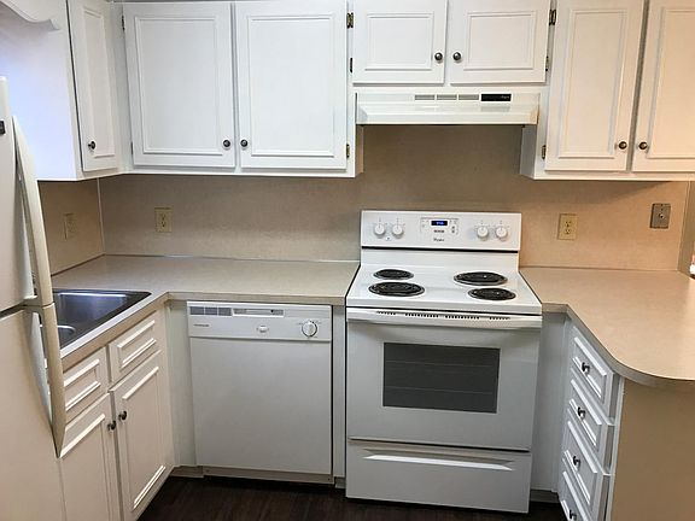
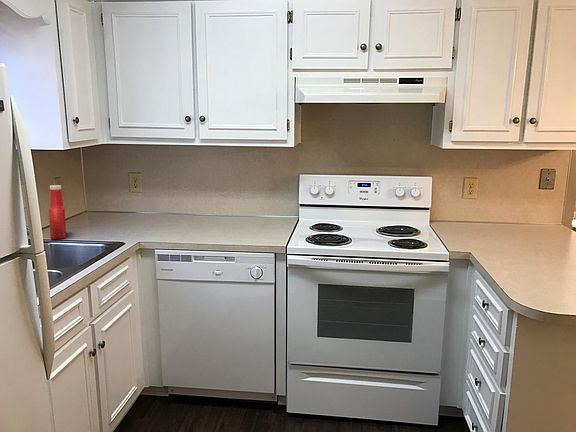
+ soap bottle [48,184,67,240]
